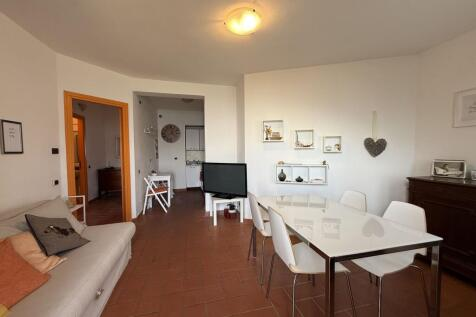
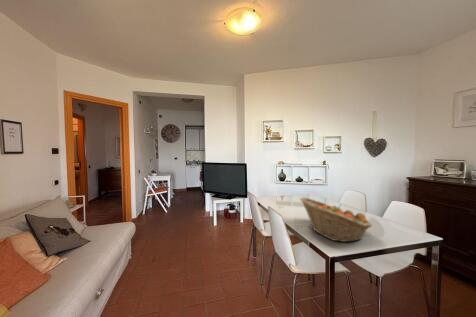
+ fruit basket [299,197,373,243]
